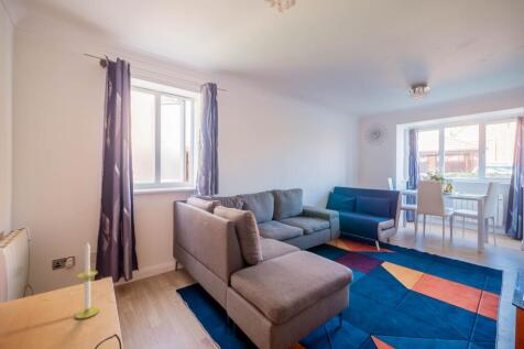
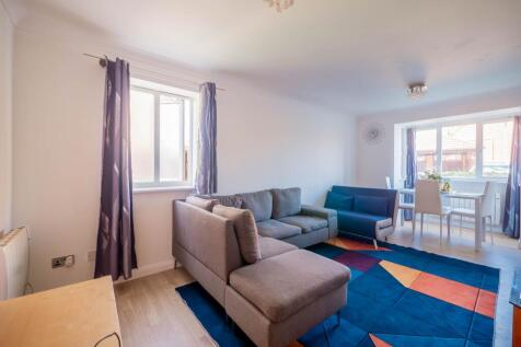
- candle [74,240,100,319]
